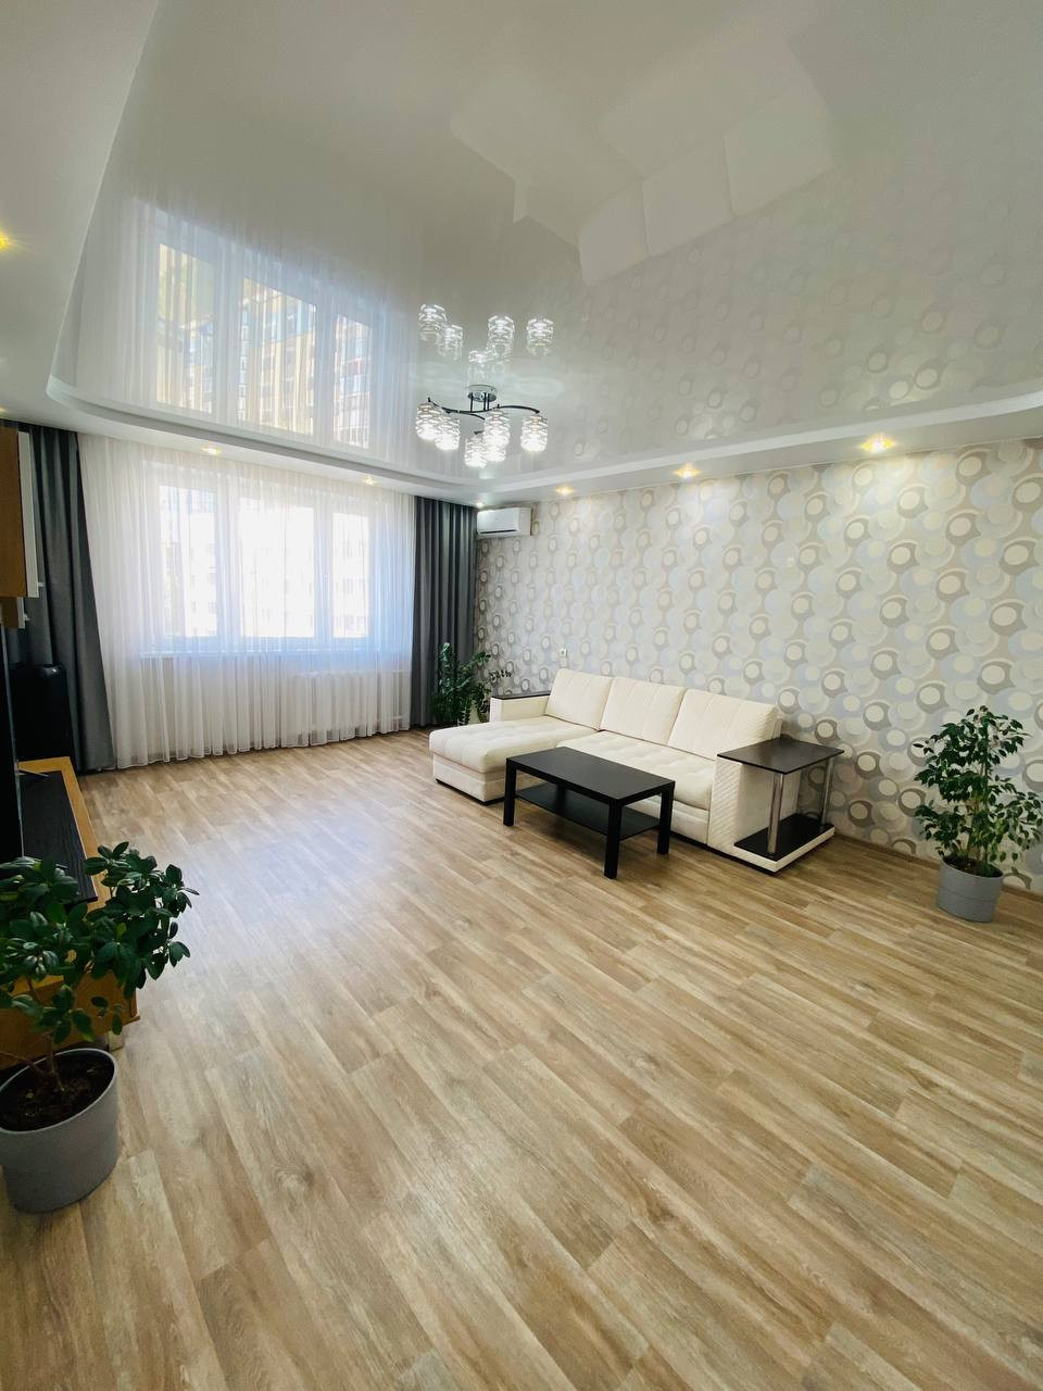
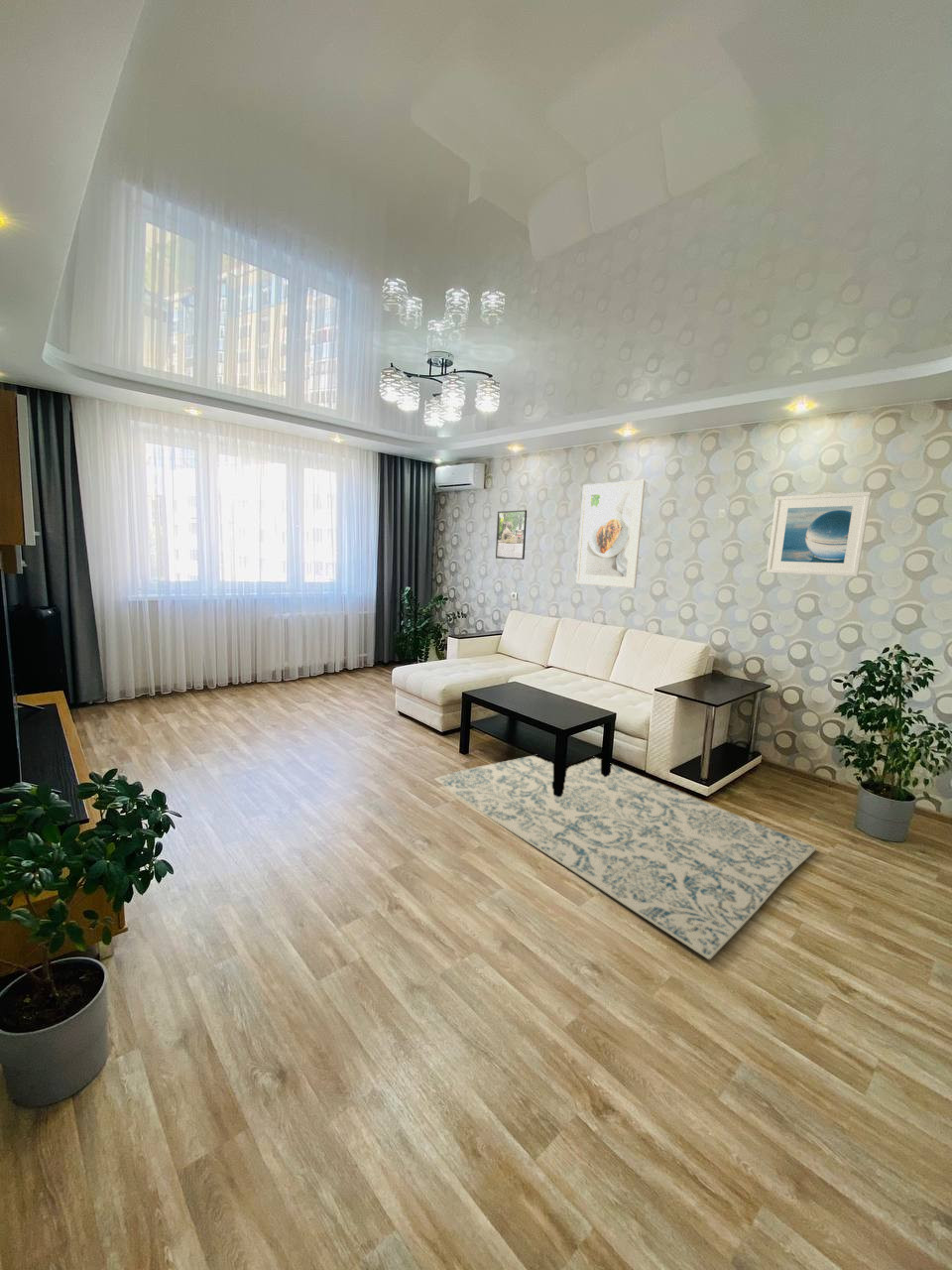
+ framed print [575,479,647,589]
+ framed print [766,491,873,577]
+ rug [433,755,818,960]
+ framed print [495,509,528,561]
